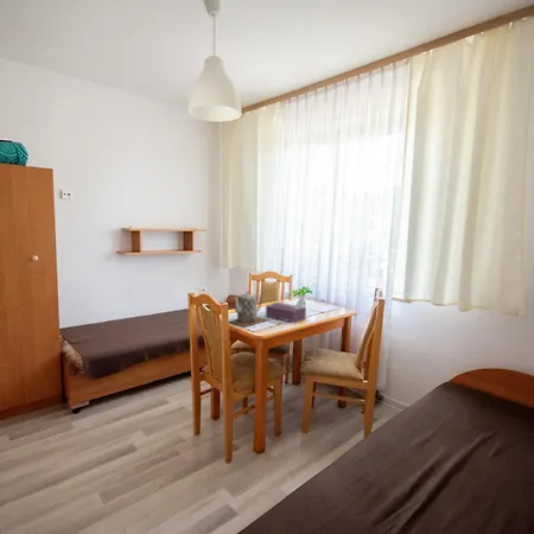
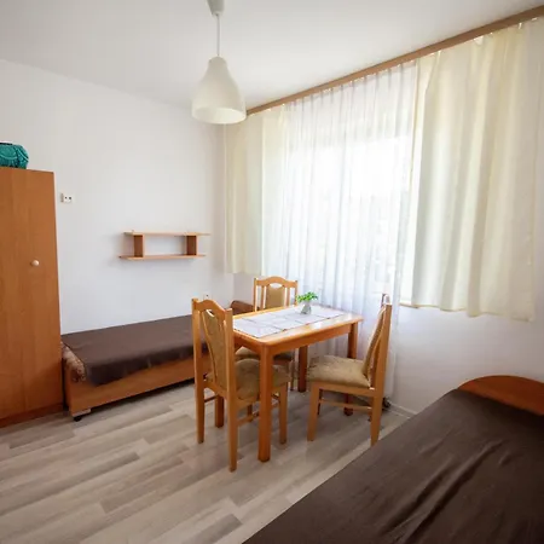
- tissue box [265,300,307,324]
- teapot [228,290,271,328]
